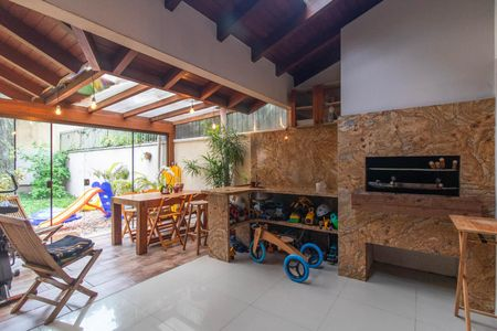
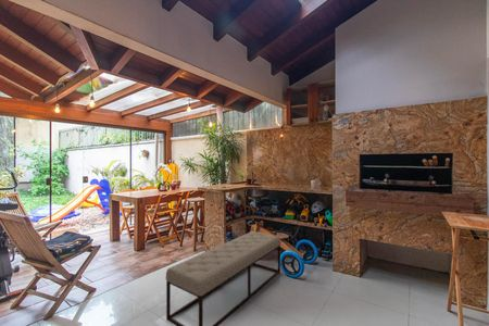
+ bench [165,230,283,326]
